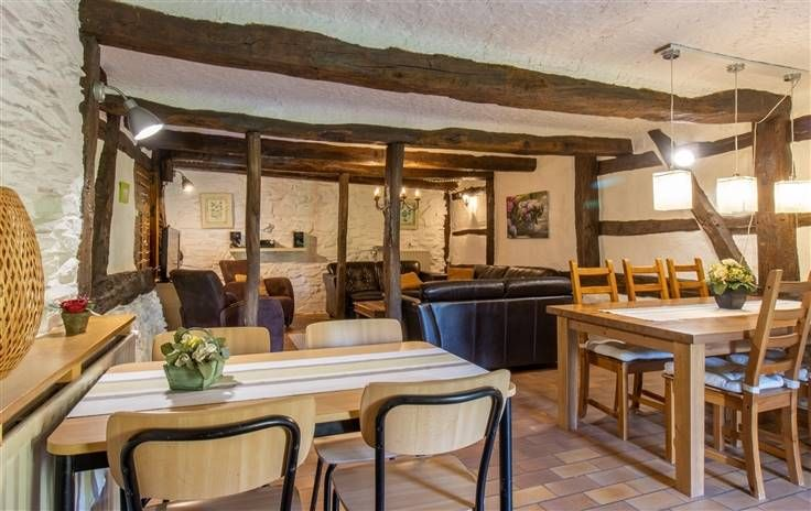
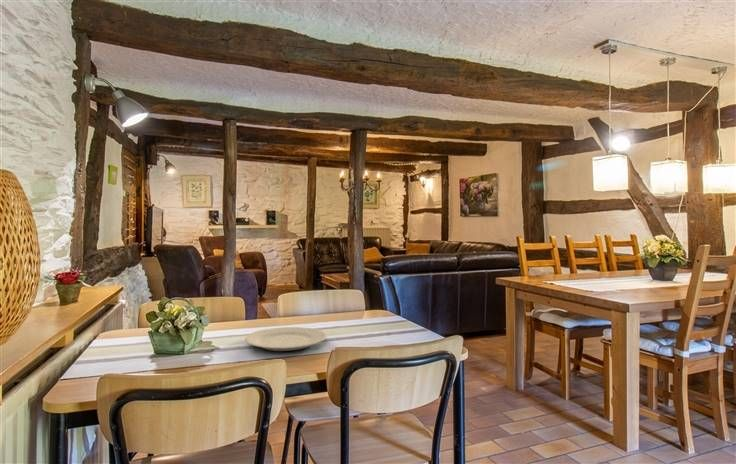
+ chinaware [244,326,328,352]
